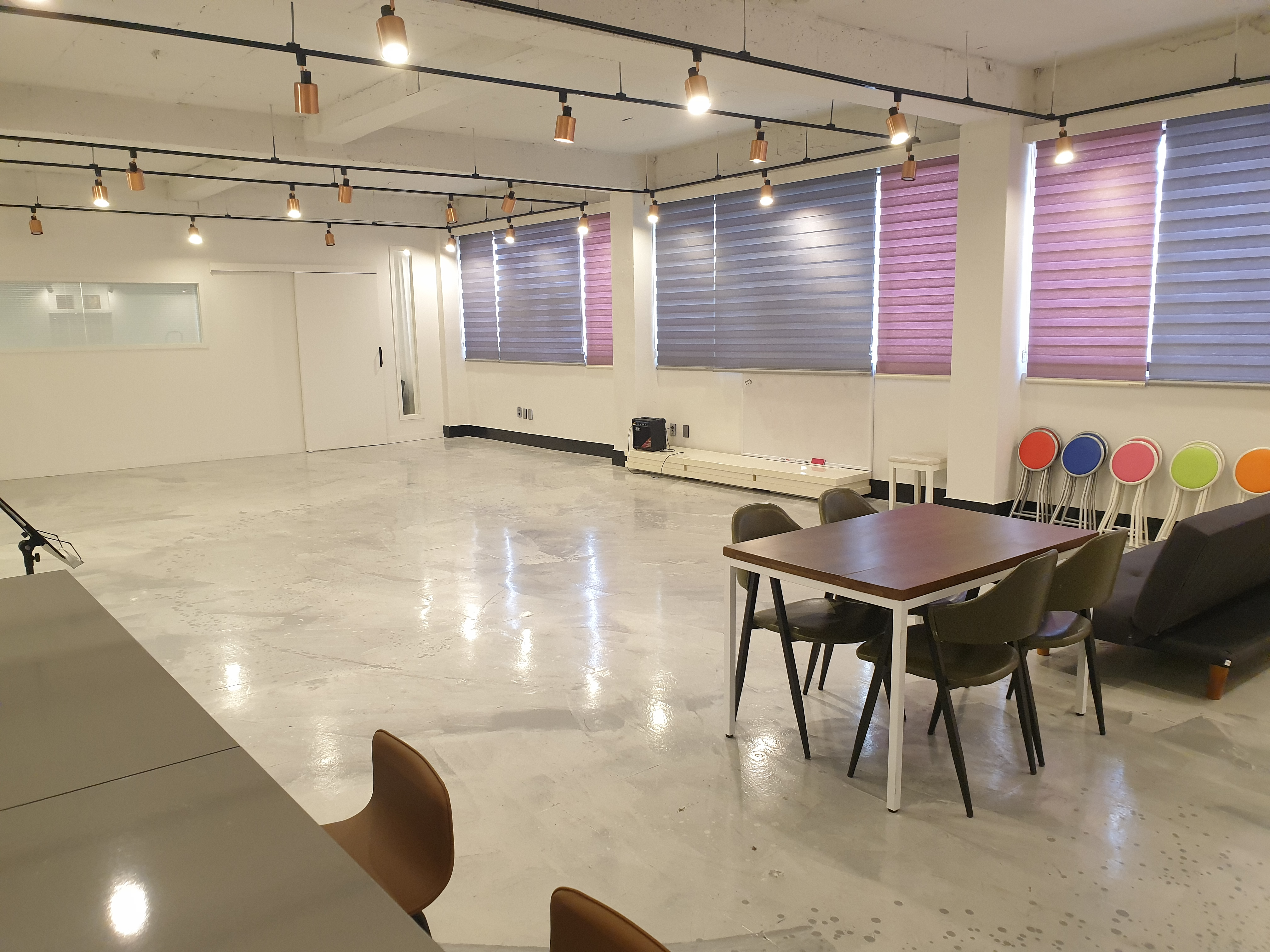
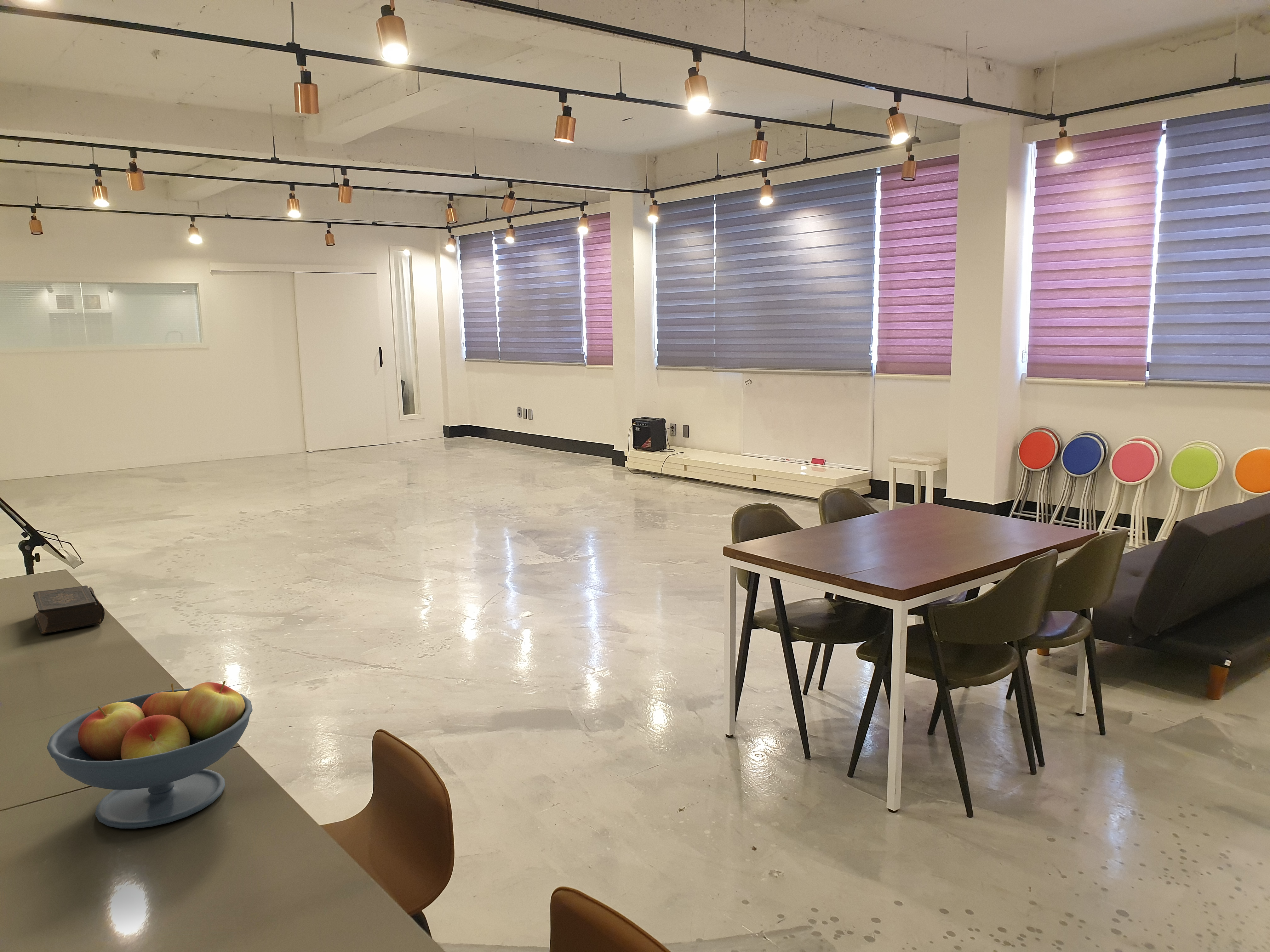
+ fruit bowl [47,681,253,829]
+ book [33,585,105,634]
